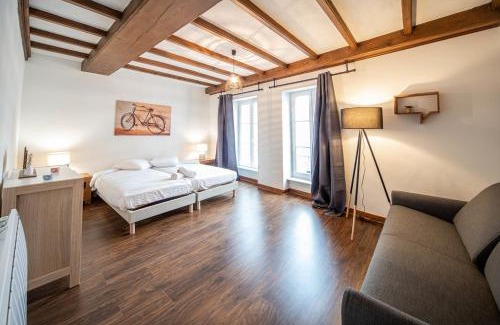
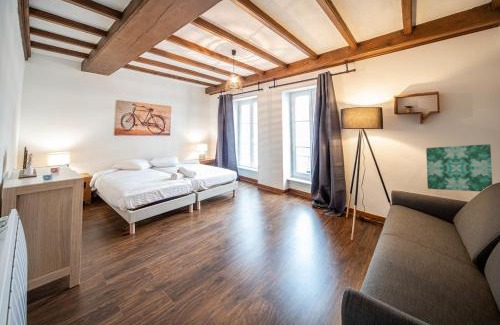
+ wall art [425,143,493,193]
